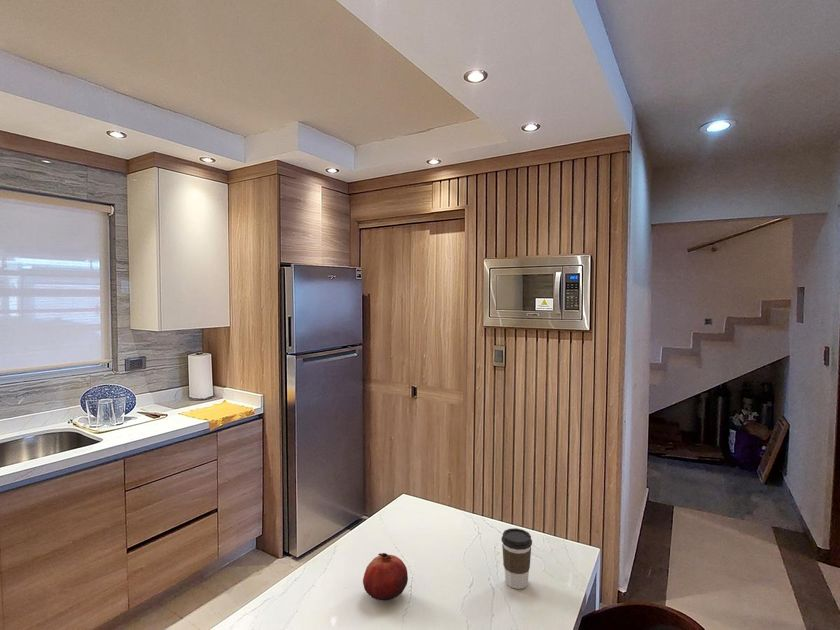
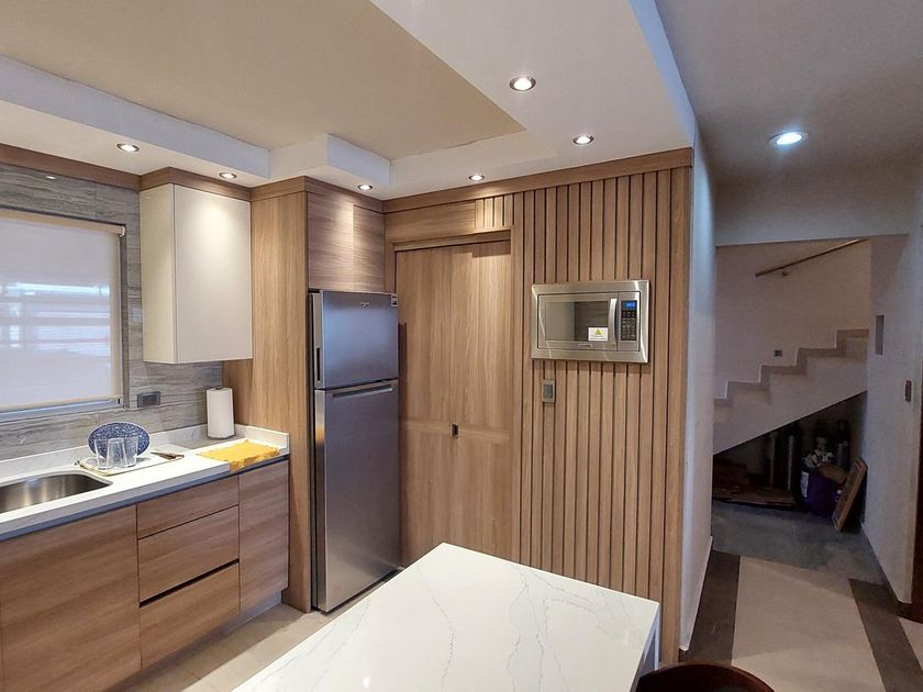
- fruit [362,552,409,602]
- coffee cup [500,527,533,590]
